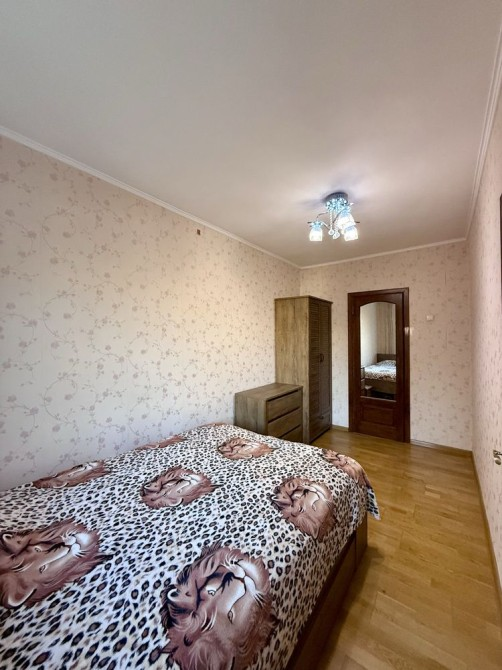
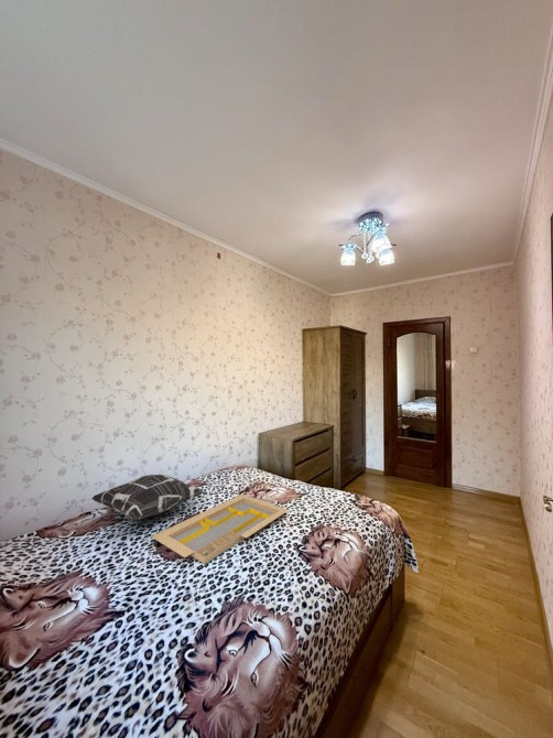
+ decorative pillow [90,474,205,523]
+ serving tray [151,493,290,565]
